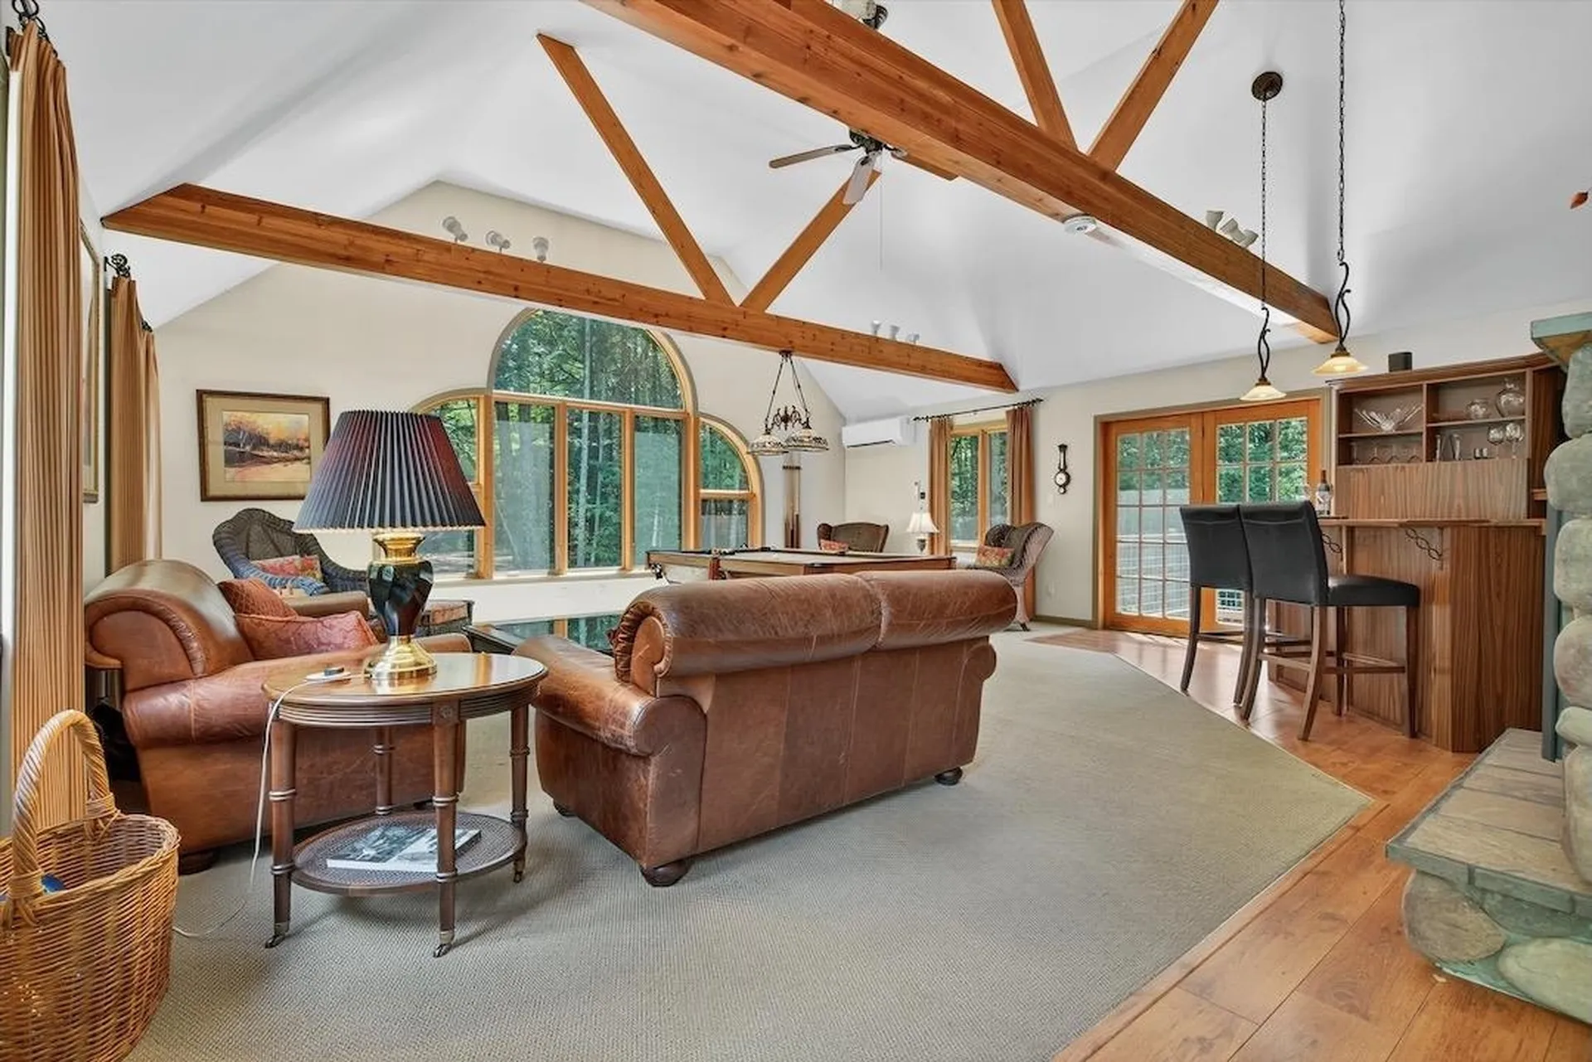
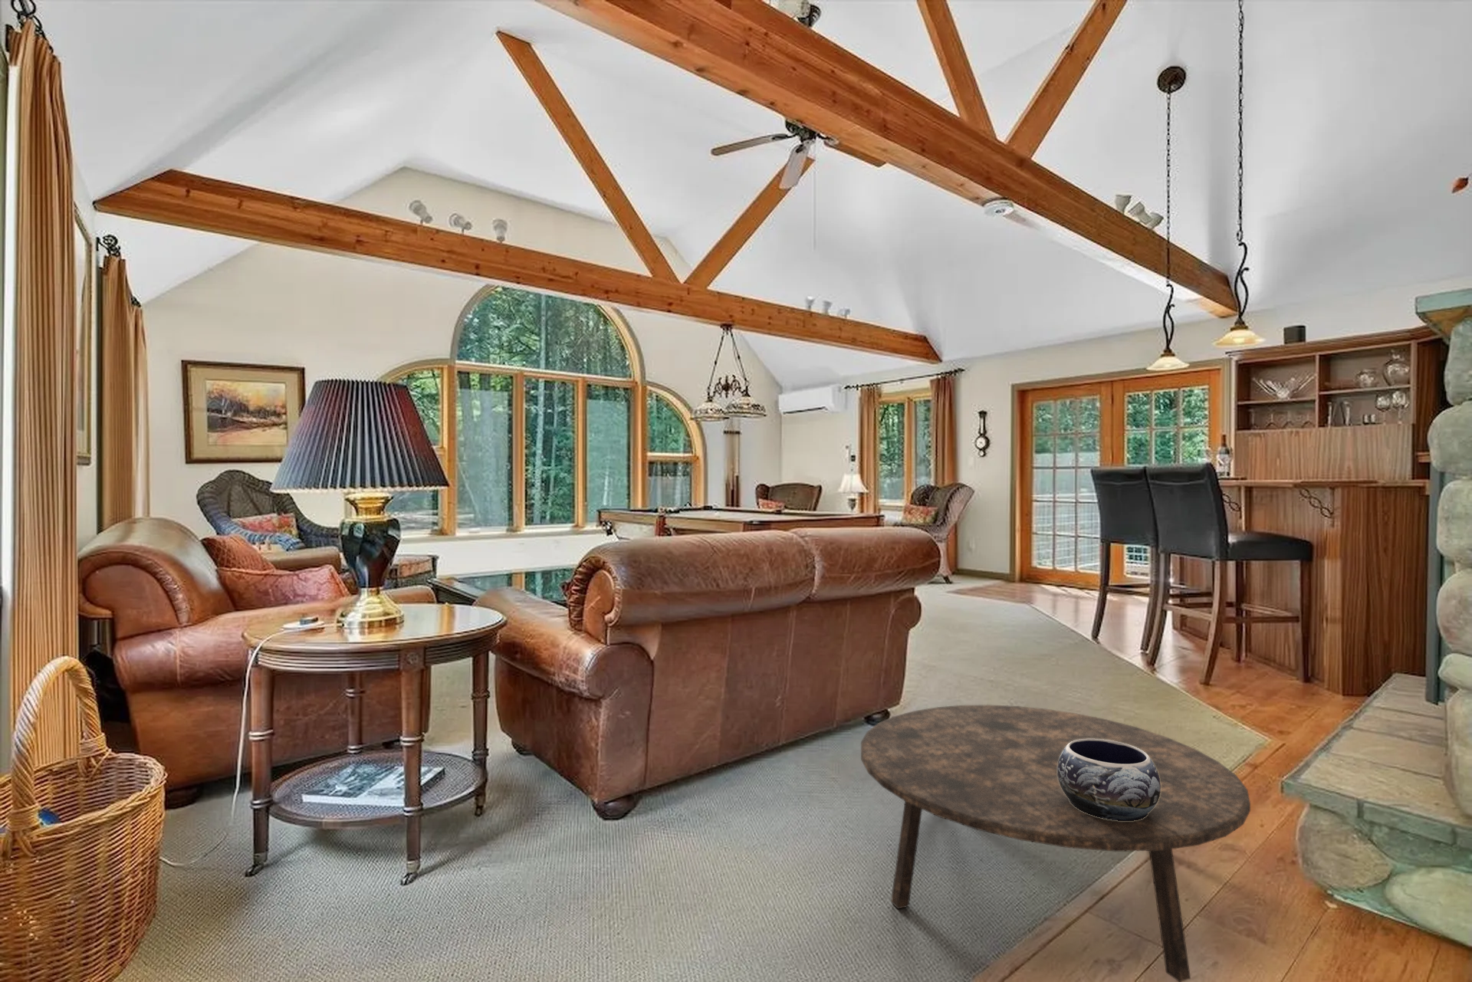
+ decorative bowl [1058,739,1161,821]
+ coffee table [860,704,1252,982]
